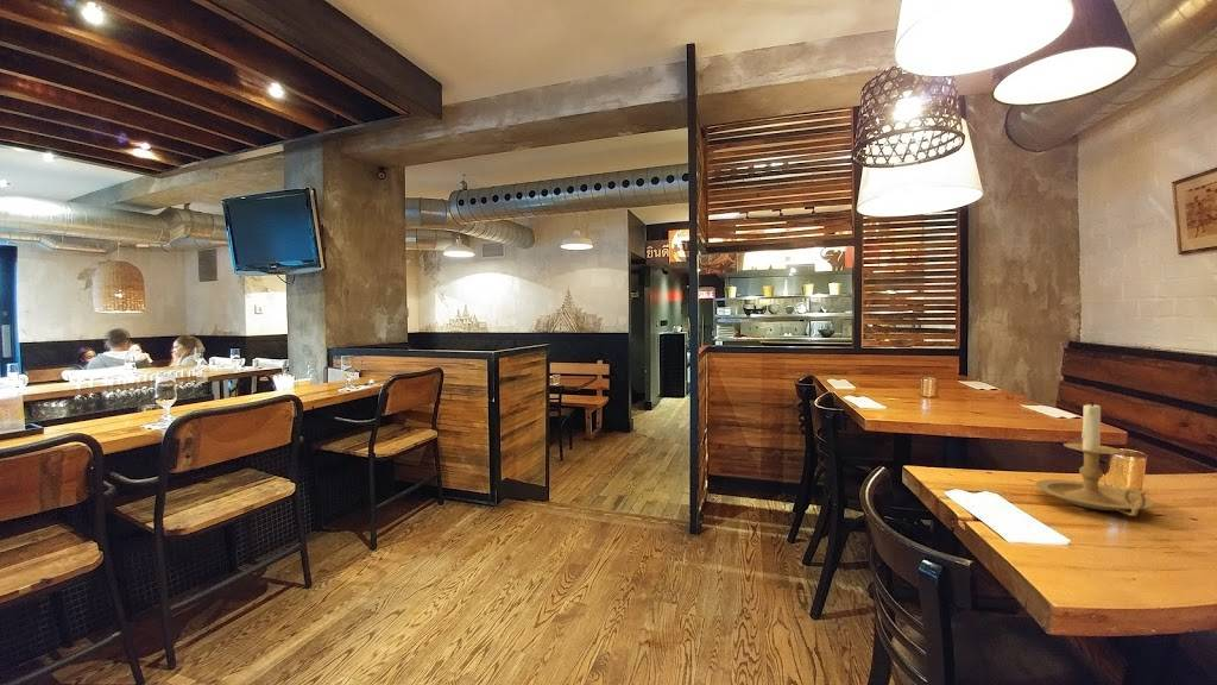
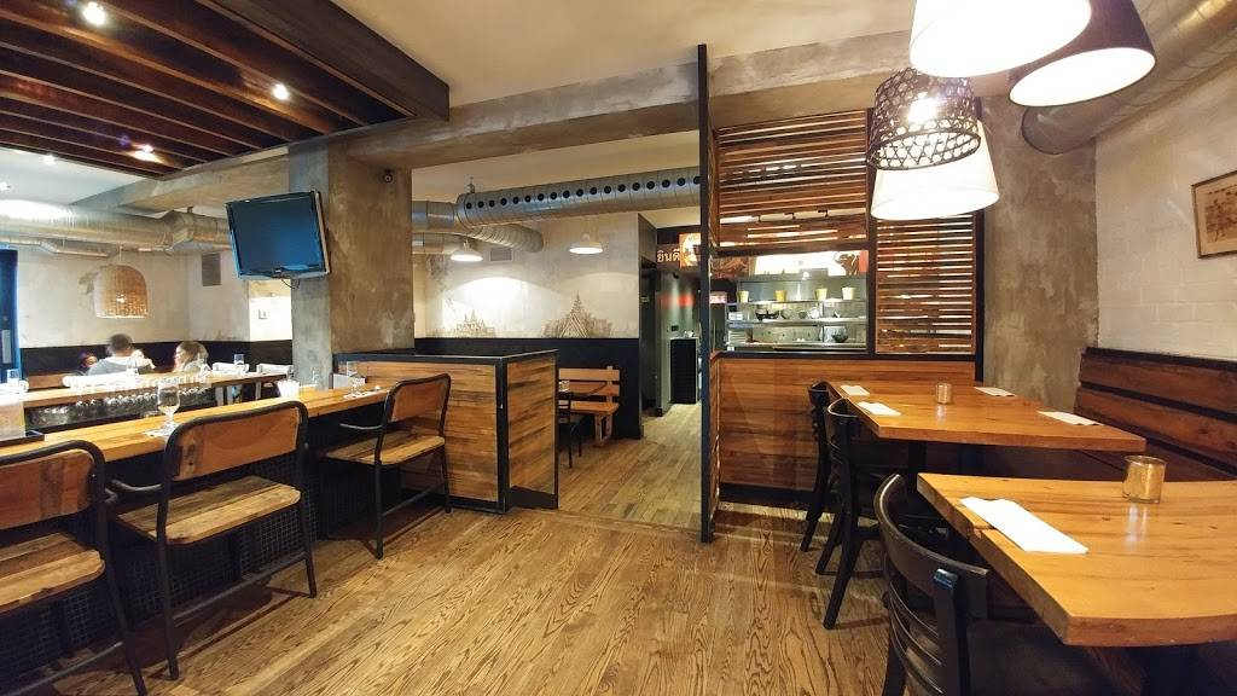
- candle holder [1034,400,1155,517]
